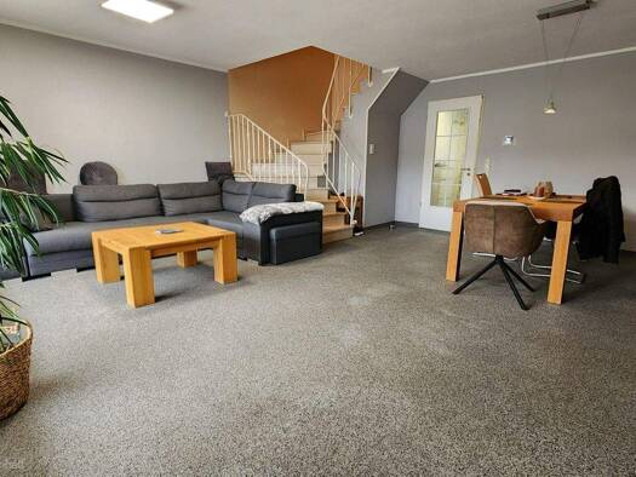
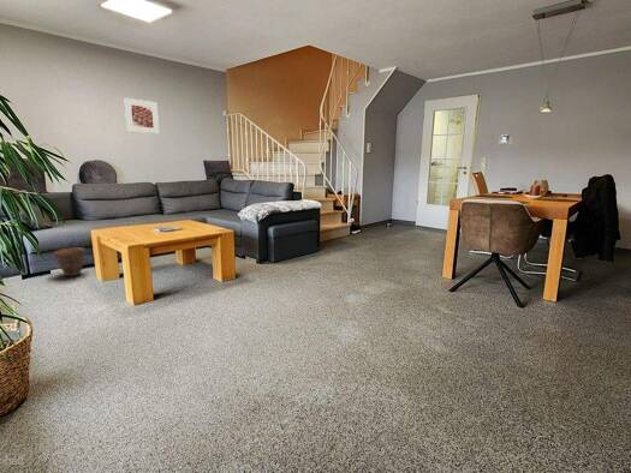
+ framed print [123,97,160,134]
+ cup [53,246,87,277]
